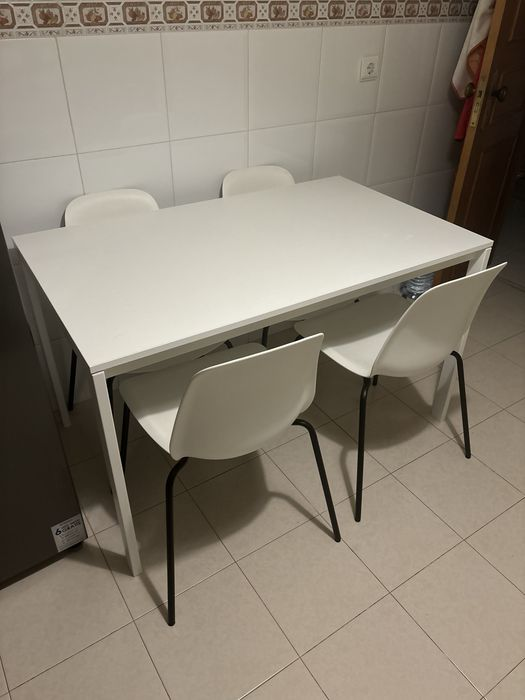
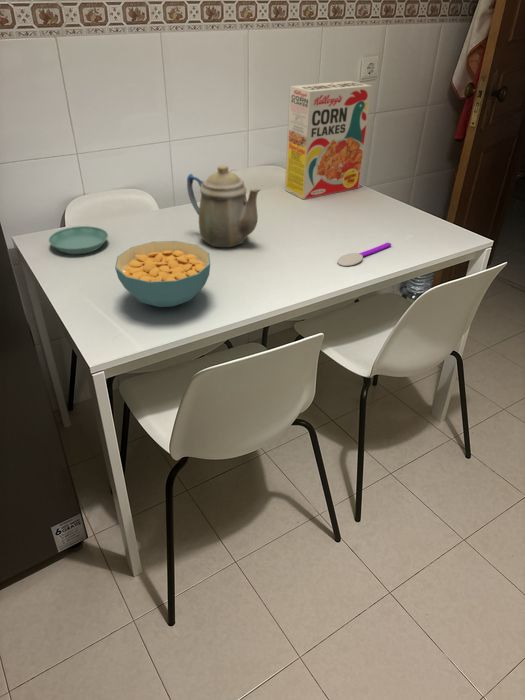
+ cereal box [284,80,373,200]
+ cereal bowl [114,240,211,308]
+ teapot [186,164,261,248]
+ spoon [337,242,392,267]
+ saucer [48,225,109,255]
